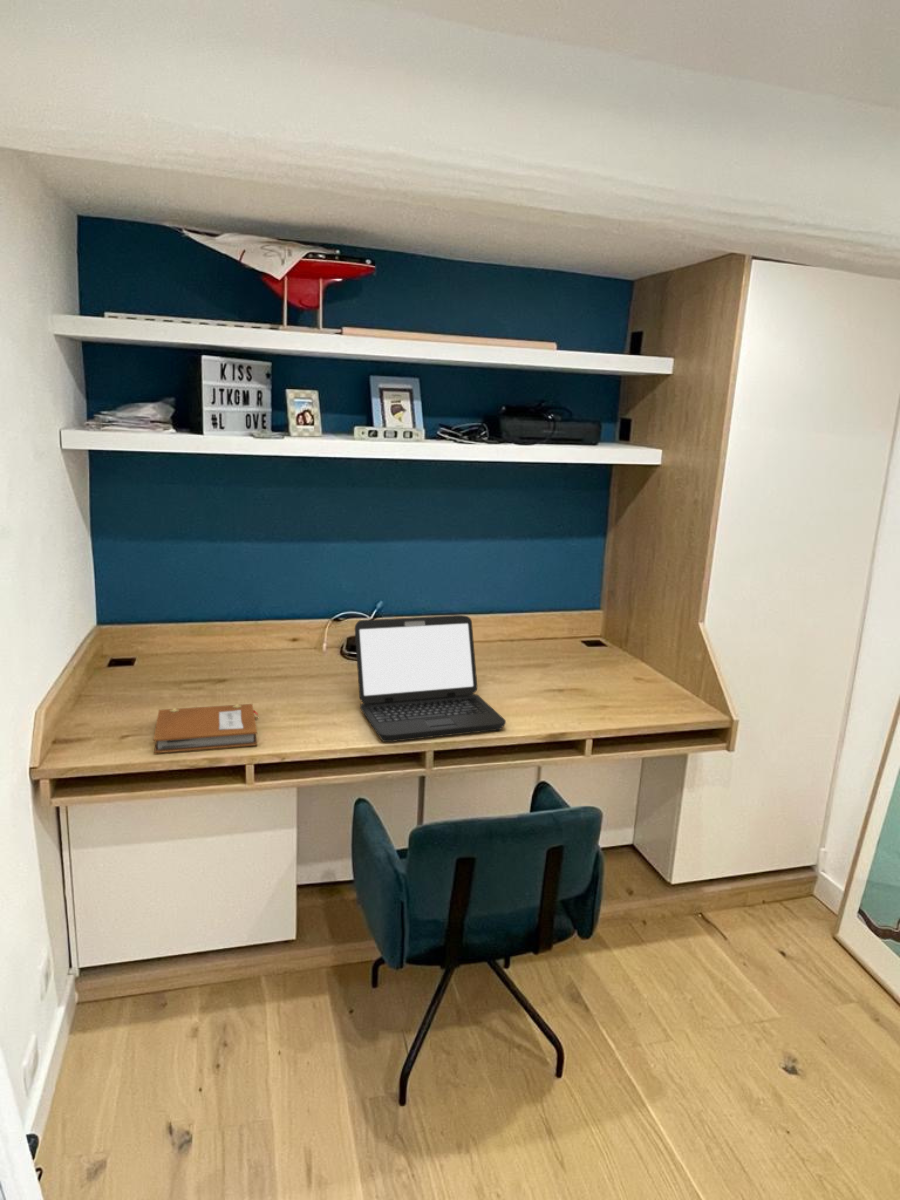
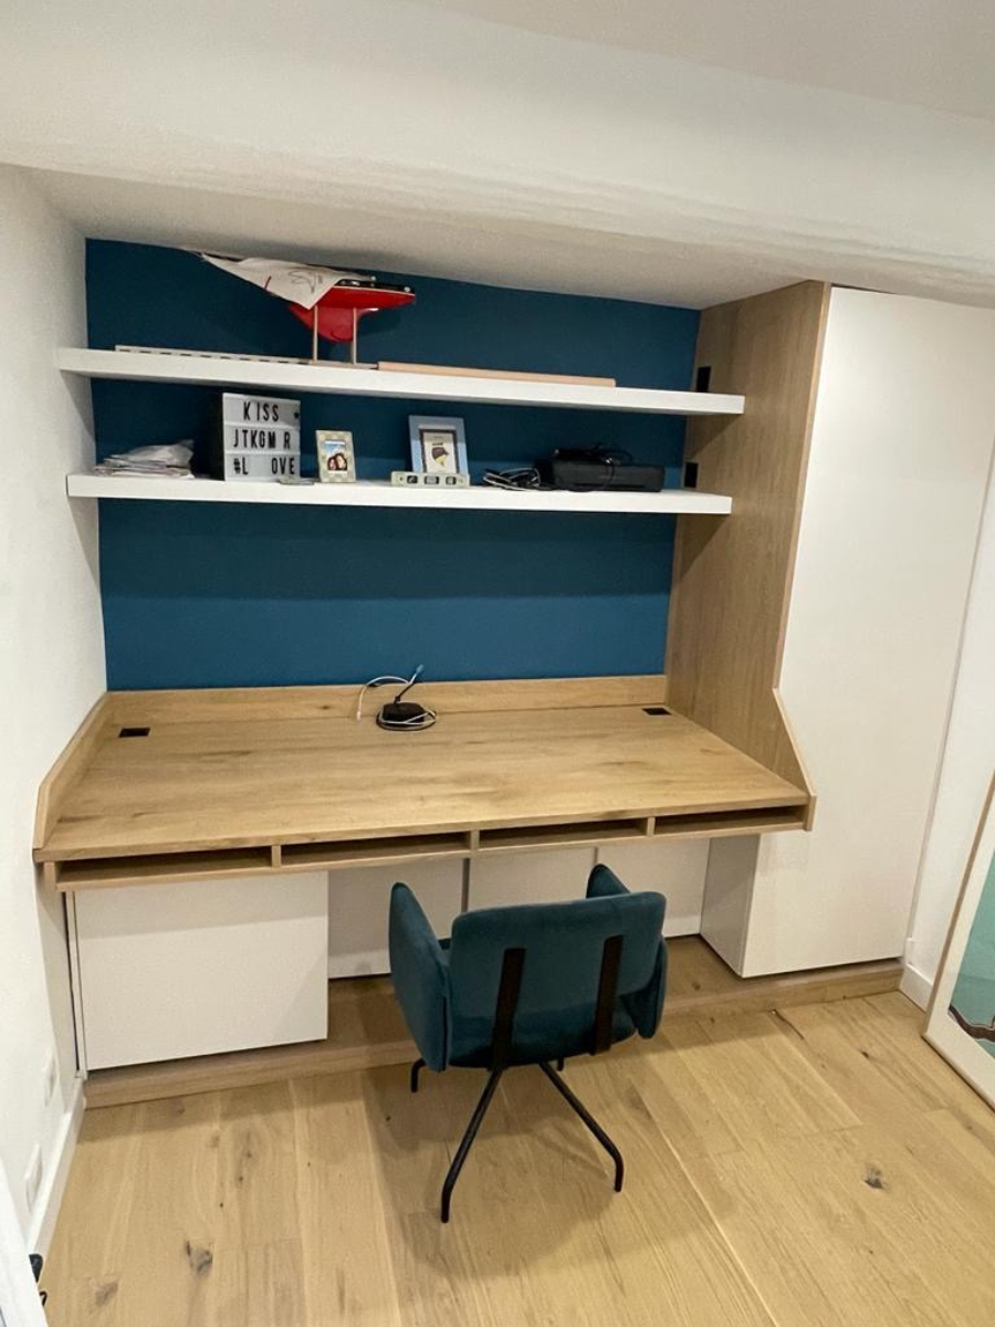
- notebook [153,703,259,754]
- laptop [354,614,507,743]
